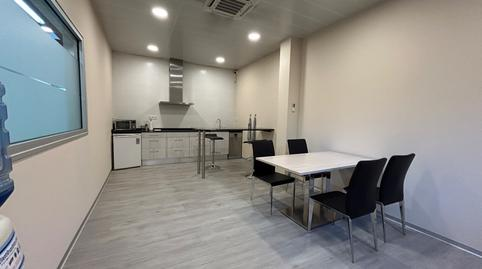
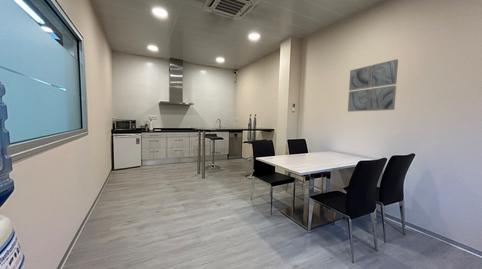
+ wall art [347,58,399,113]
